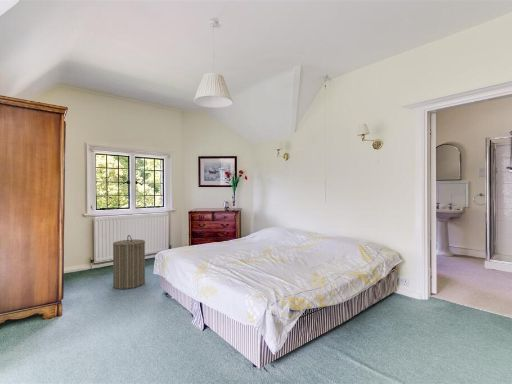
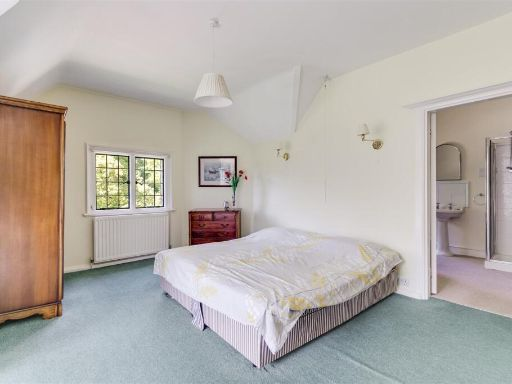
- laundry hamper [112,234,146,290]
